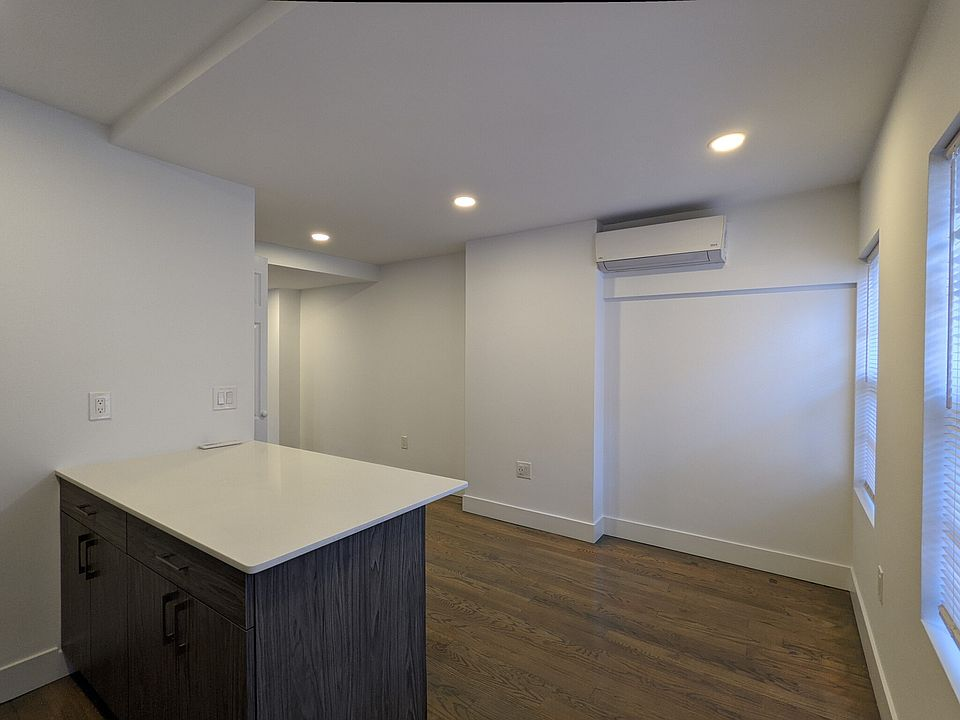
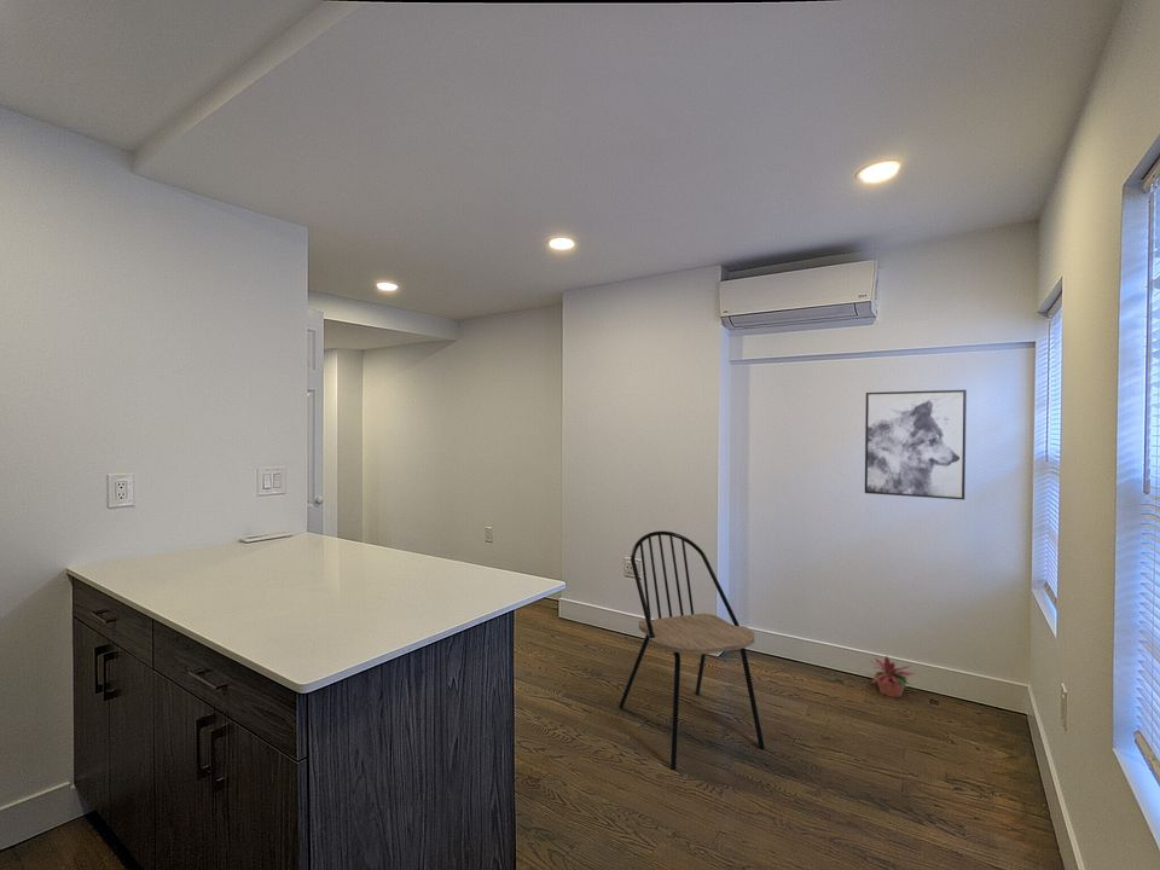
+ potted plant [868,655,916,698]
+ dining chair [617,530,766,770]
+ wall art [864,389,968,501]
